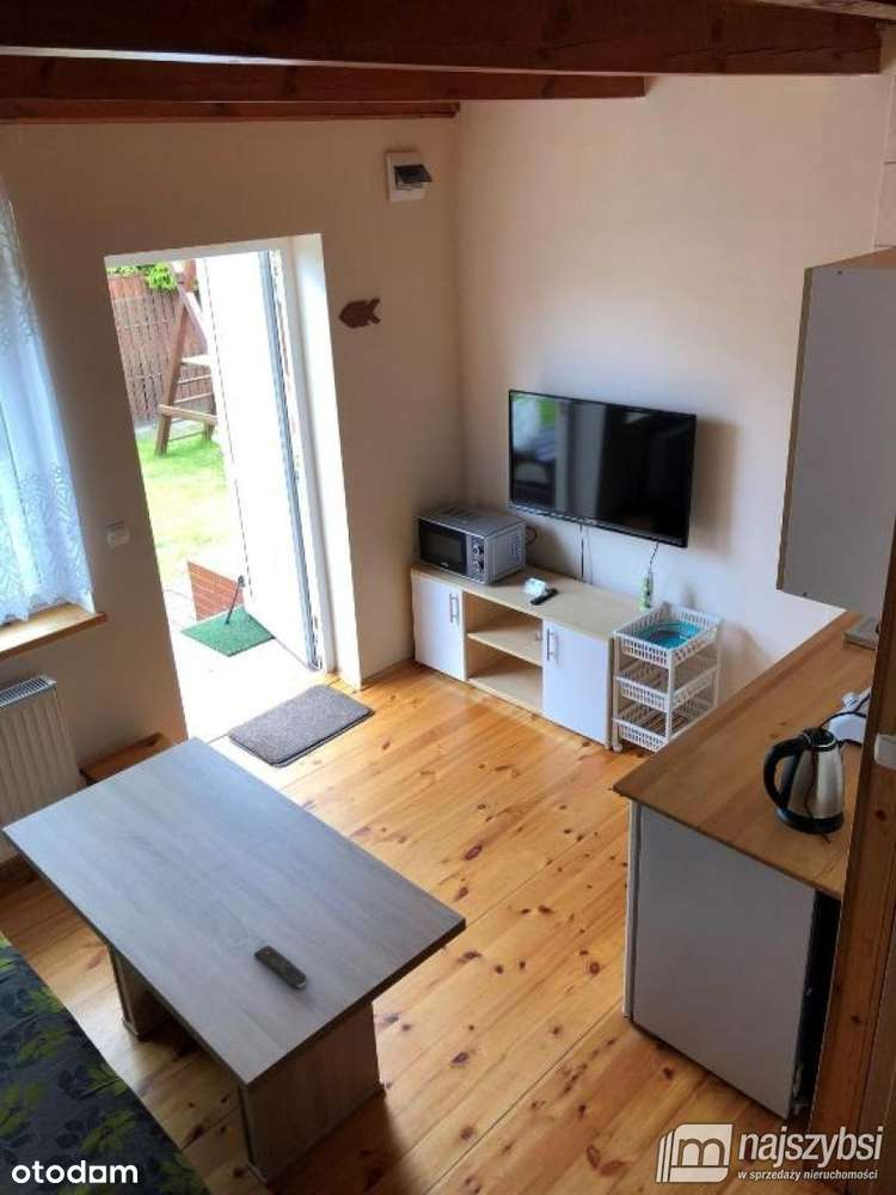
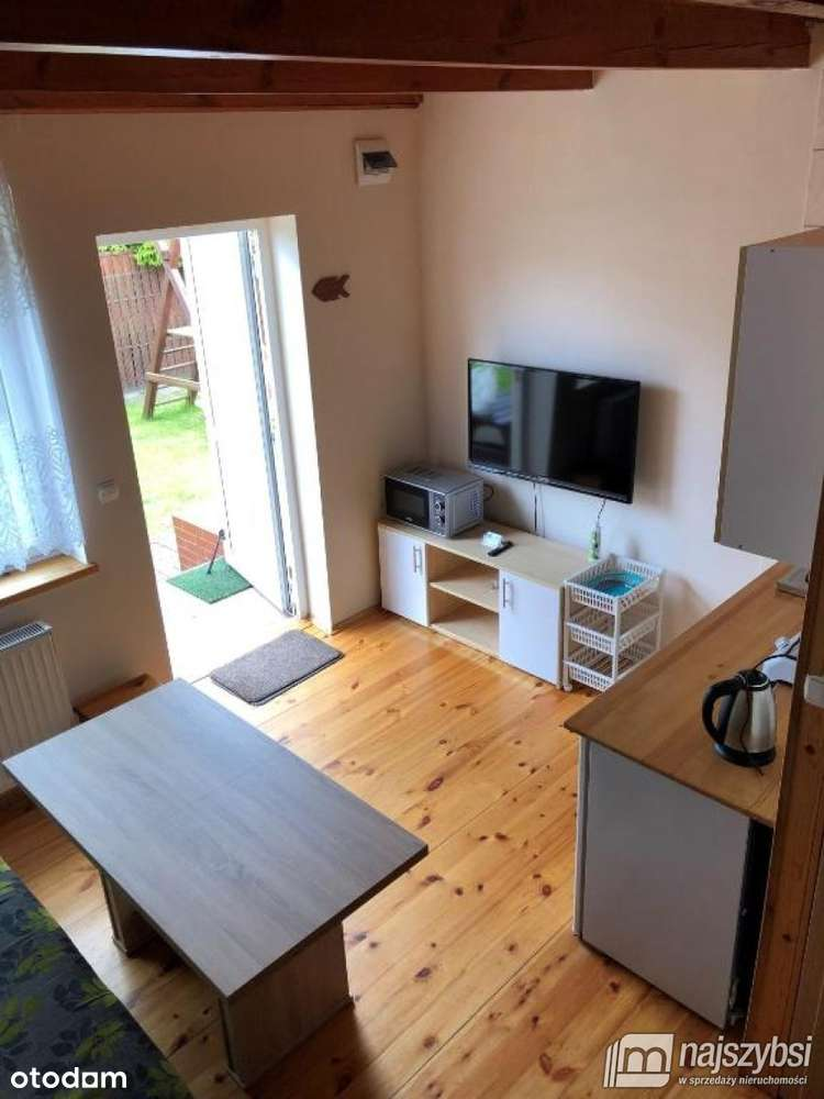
- remote control [253,944,308,988]
